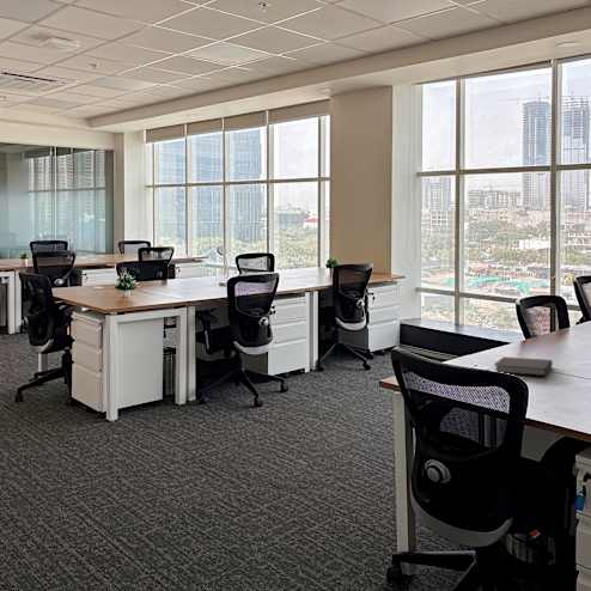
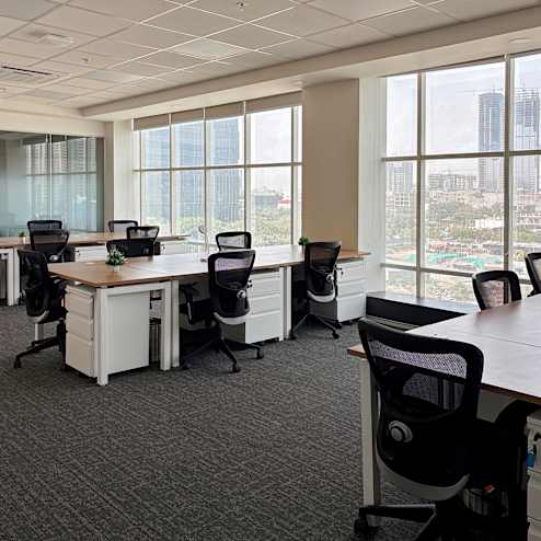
- notebook [493,355,554,377]
